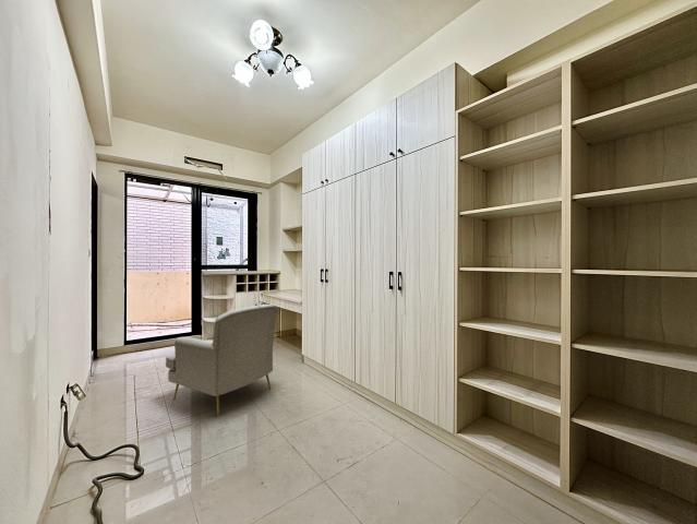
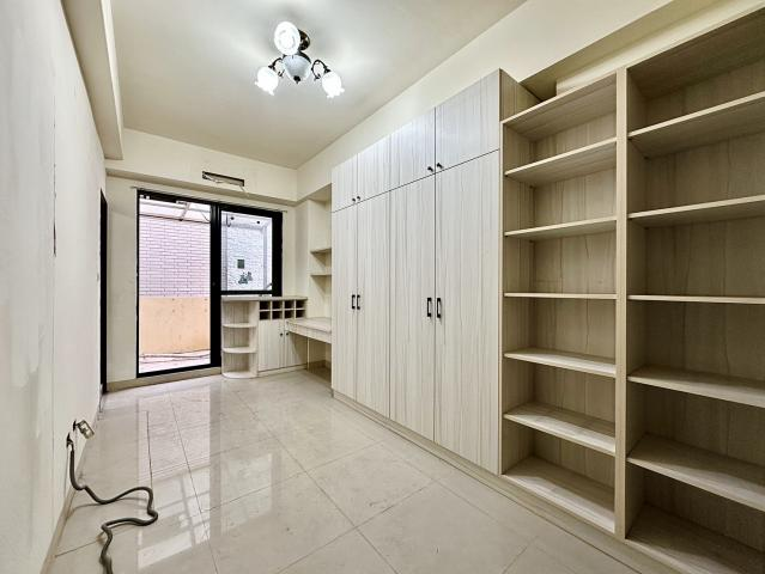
- armchair [165,303,279,417]
